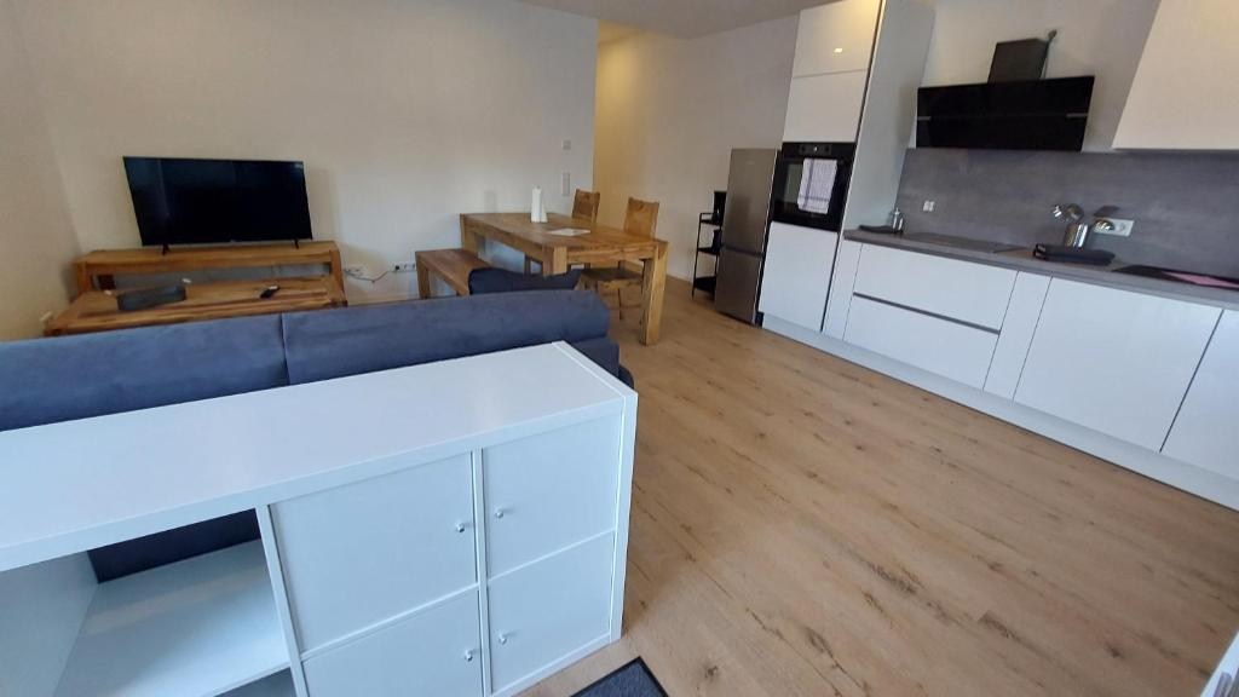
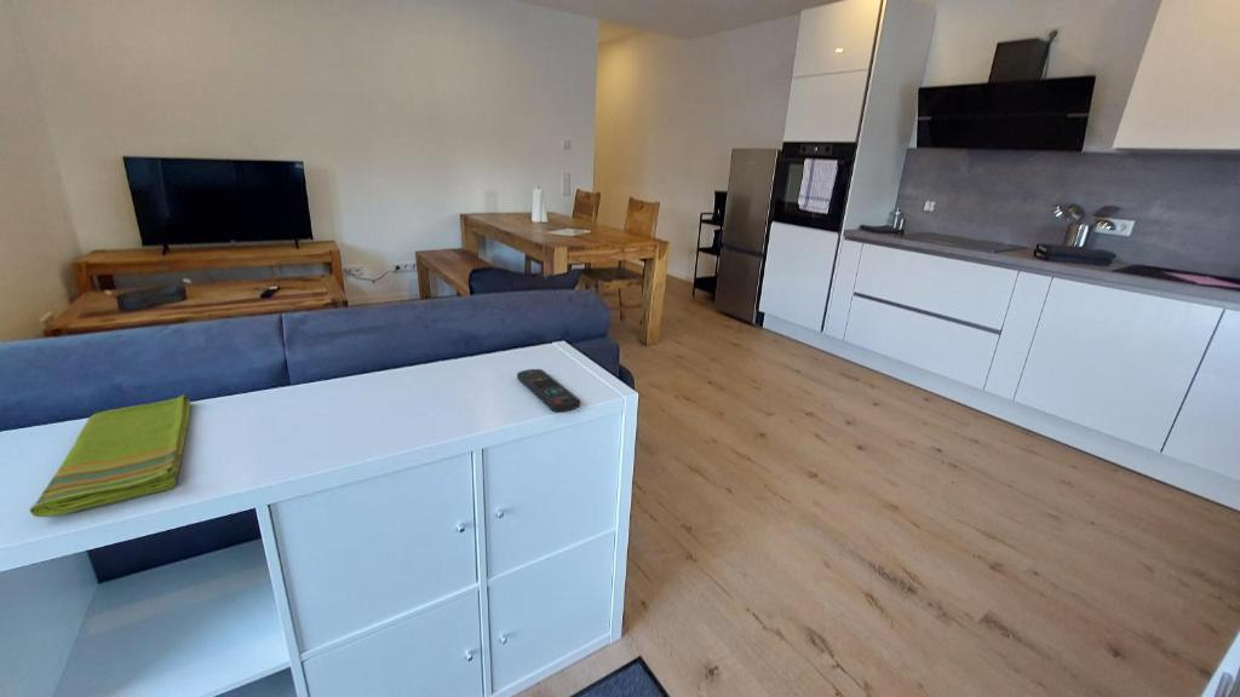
+ remote control [516,368,581,413]
+ dish towel [28,393,191,518]
